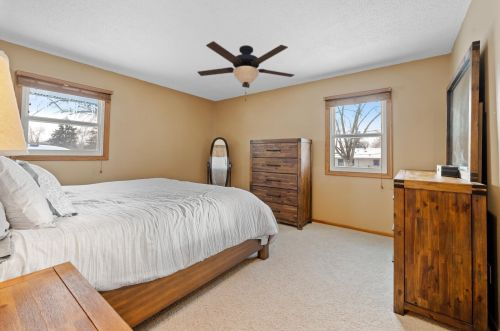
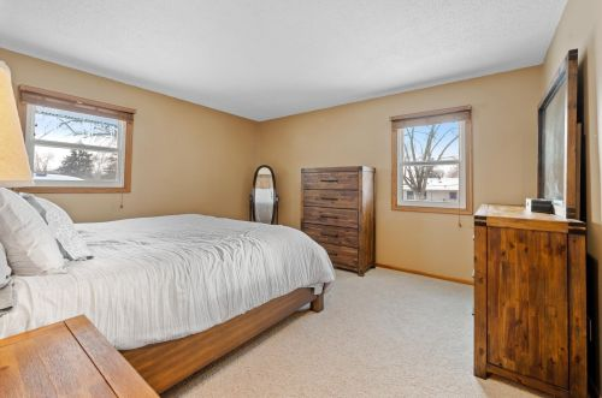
- ceiling fan [197,40,295,102]
